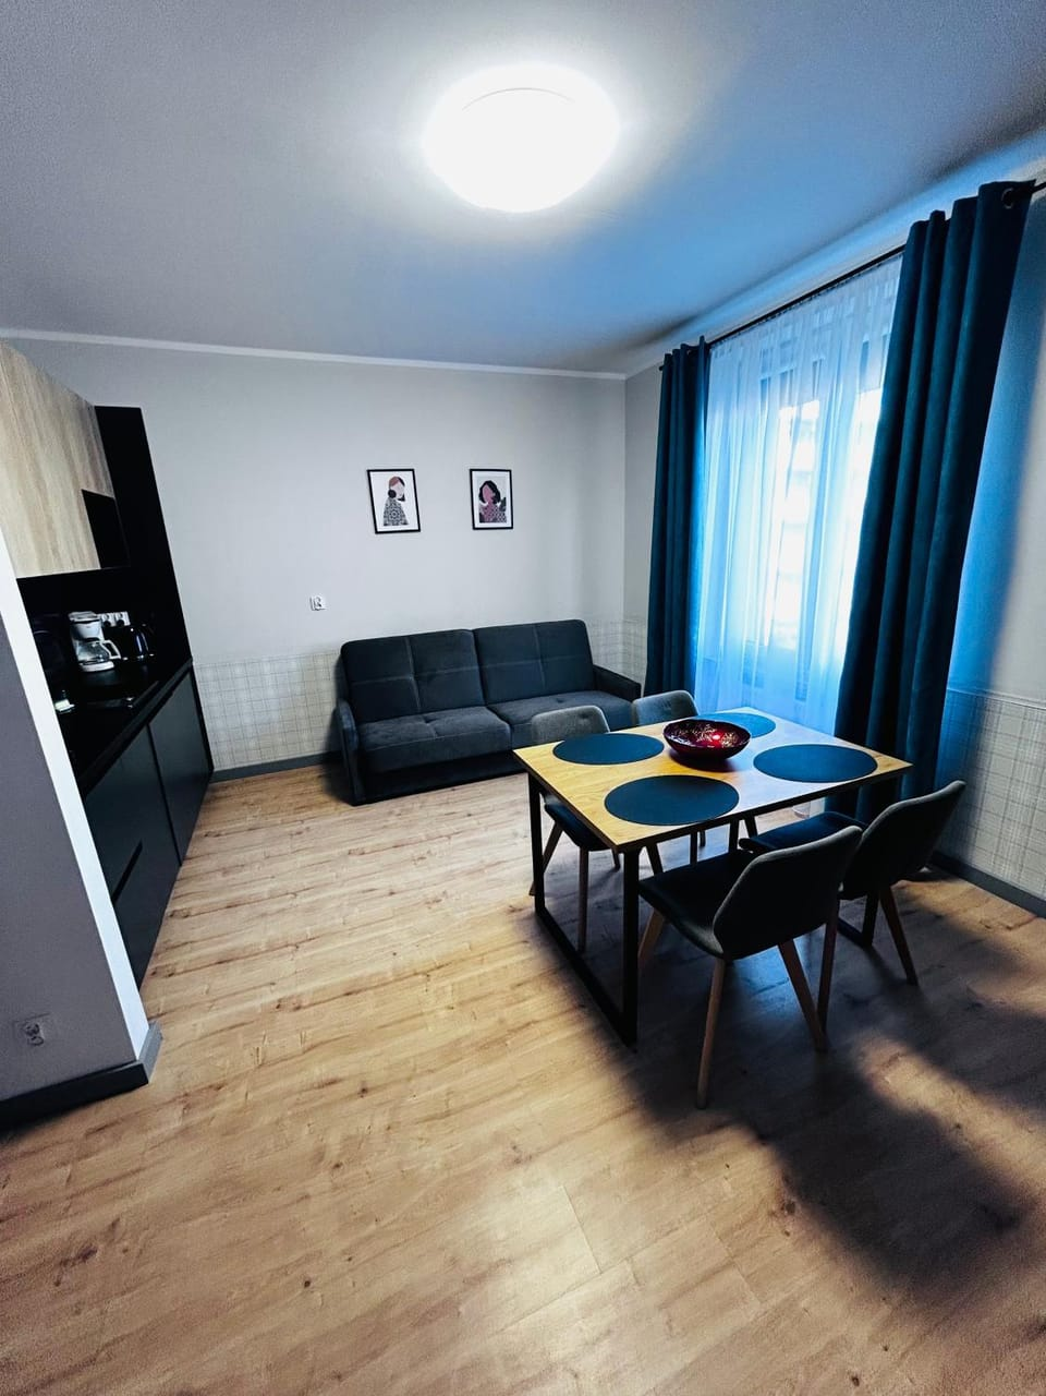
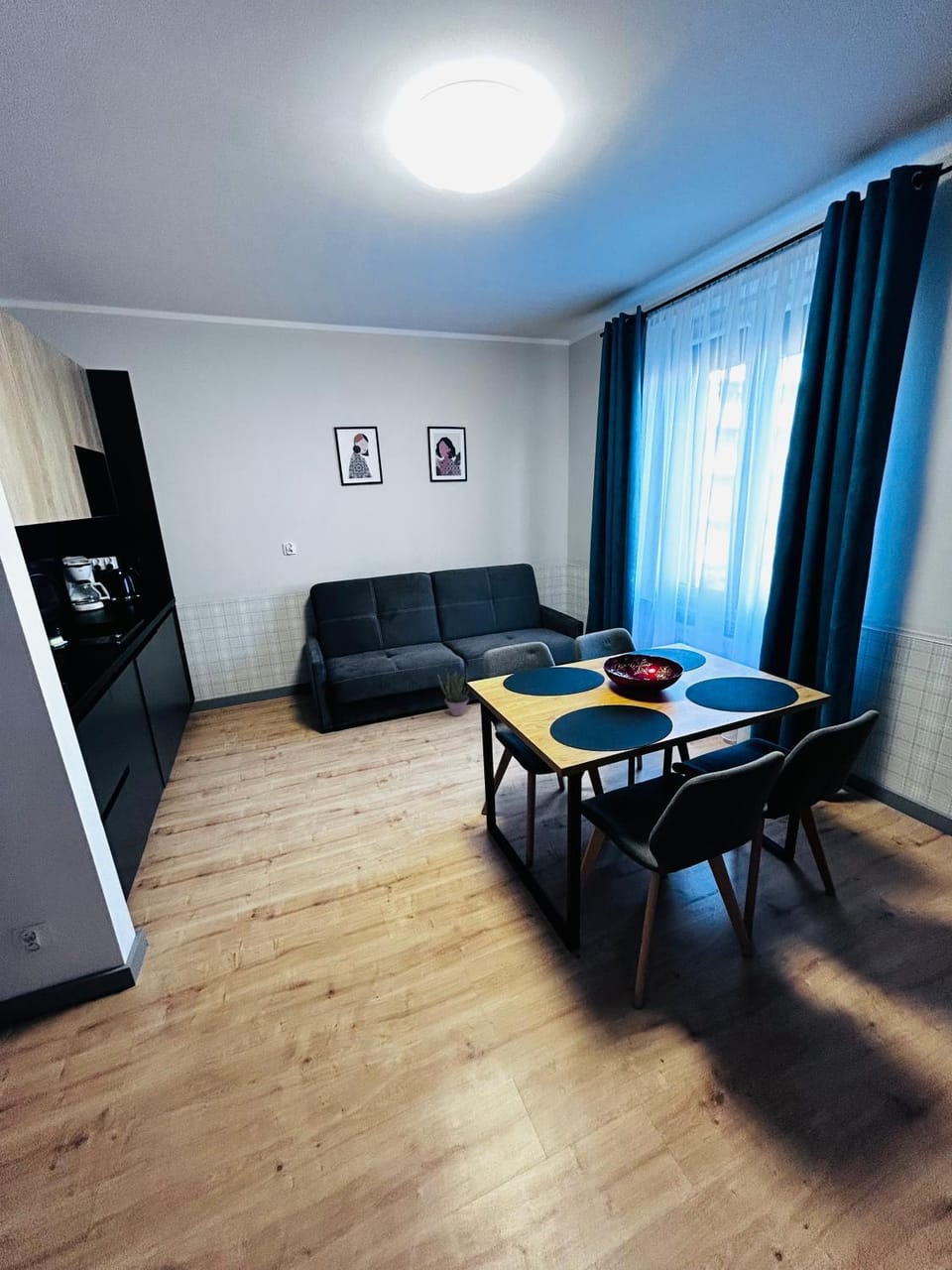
+ potted plant [437,670,470,717]
